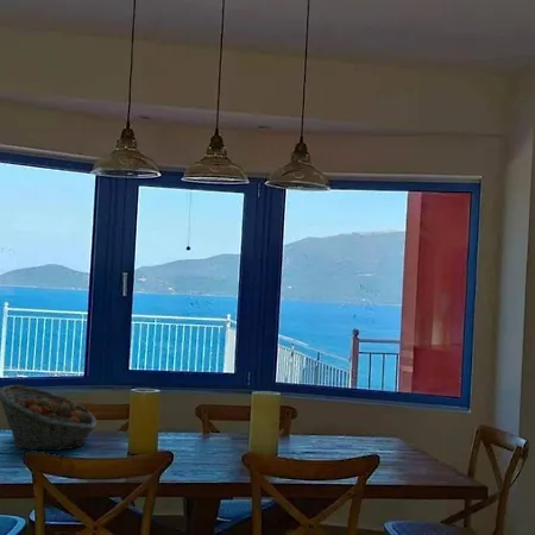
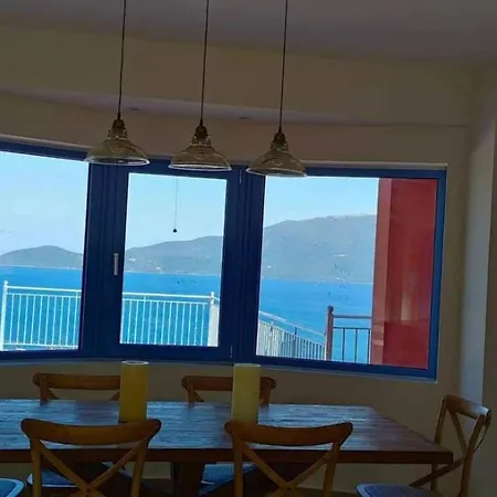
- fruit basket [0,384,97,452]
